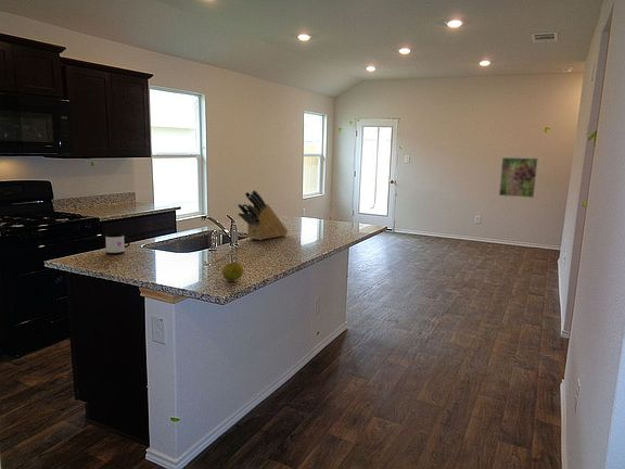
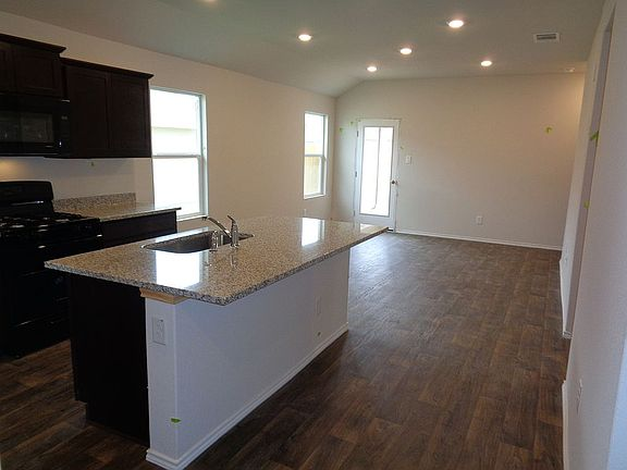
- knife block [237,189,289,241]
- fruit [221,262,244,282]
- mug [104,232,131,255]
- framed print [498,156,539,199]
